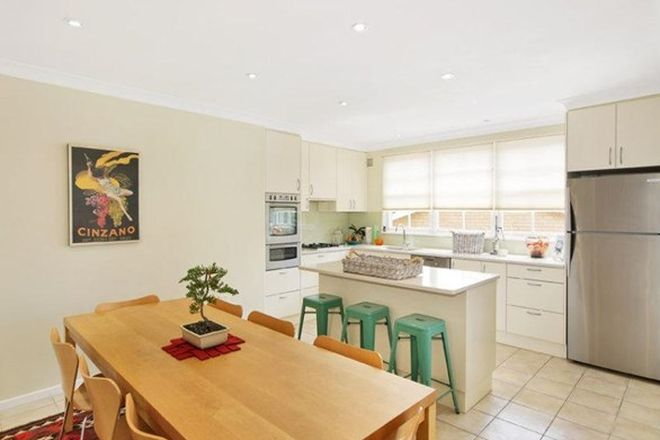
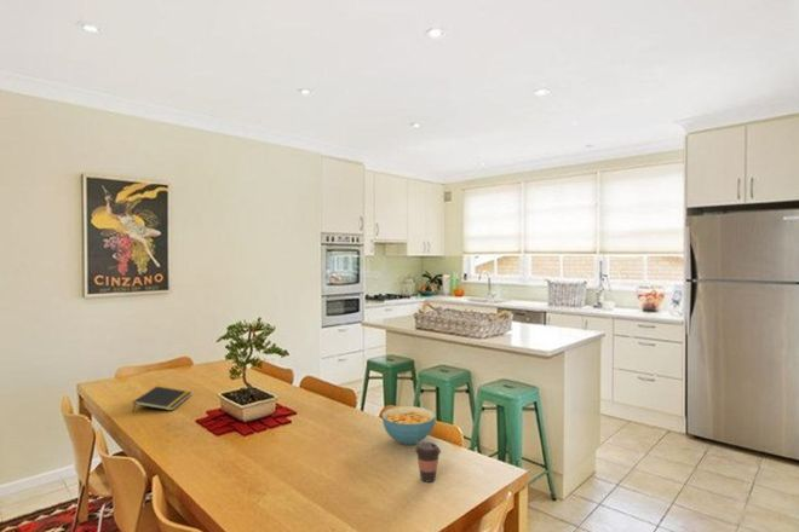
+ notepad [132,386,192,414]
+ coffee cup [414,441,442,484]
+ cereal bowl [381,405,437,446]
